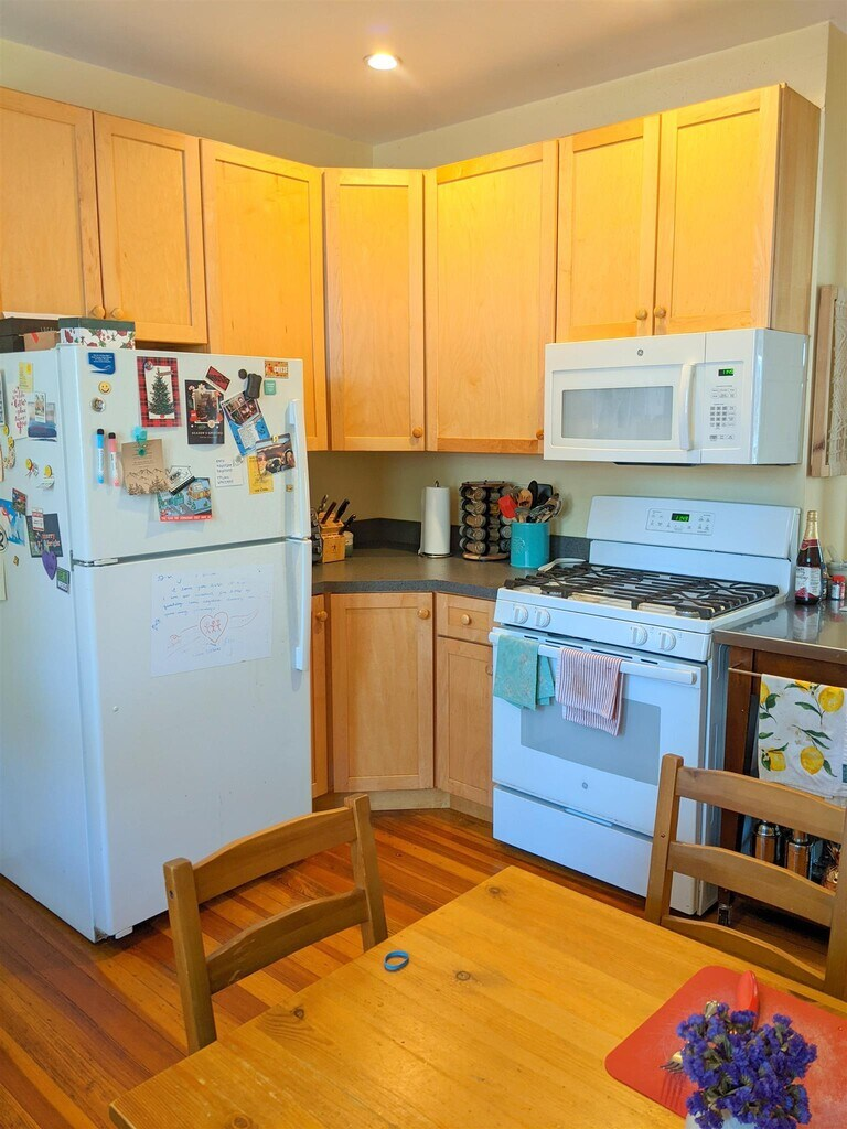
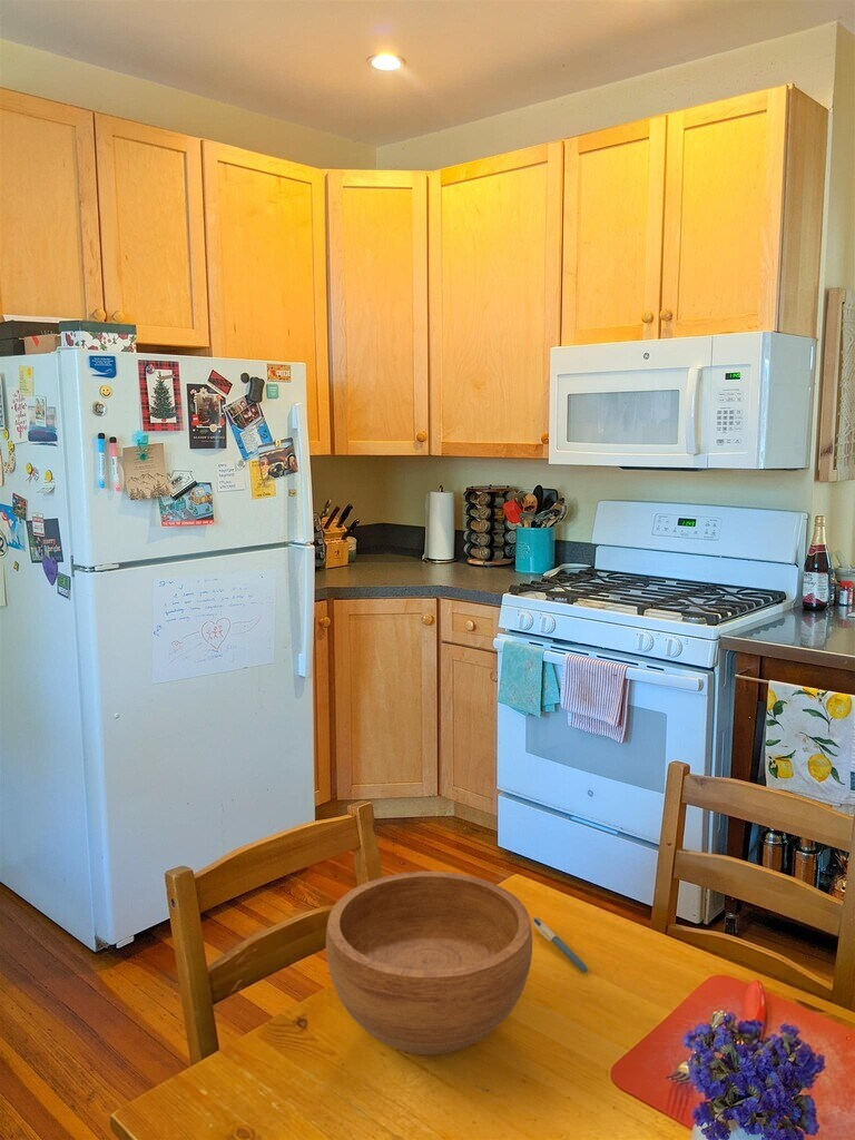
+ pen [531,916,590,974]
+ bowl [325,871,533,1055]
